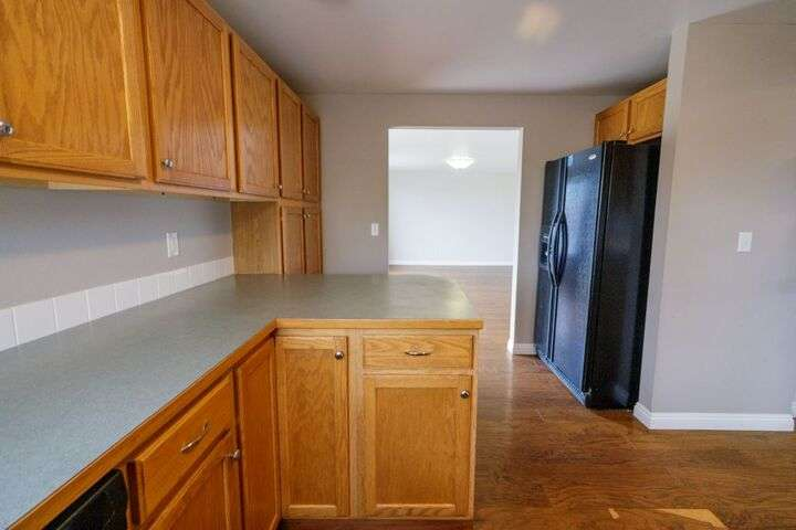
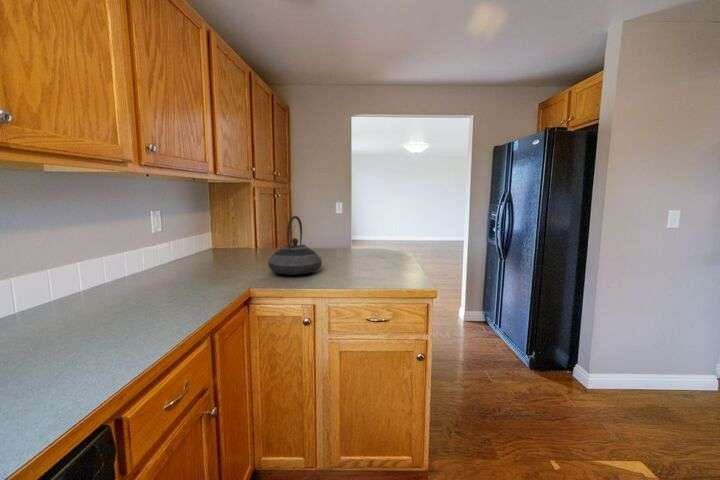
+ teapot [267,215,323,276]
